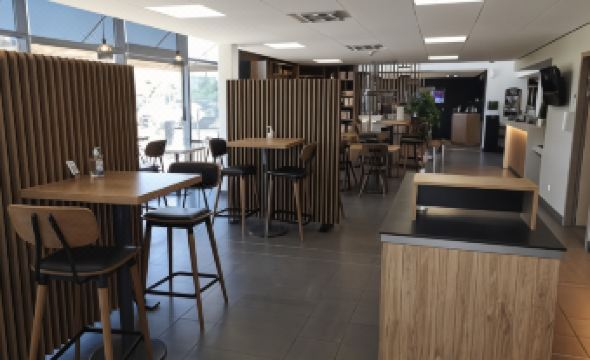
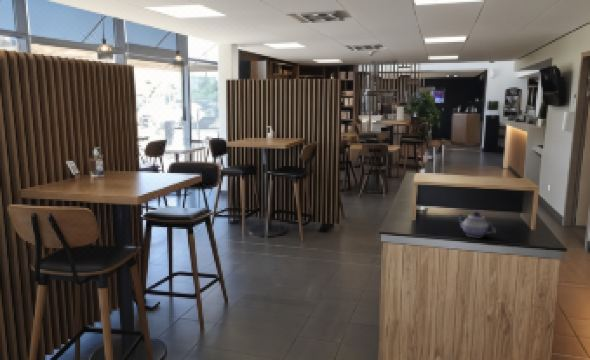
+ teapot [456,211,497,238]
